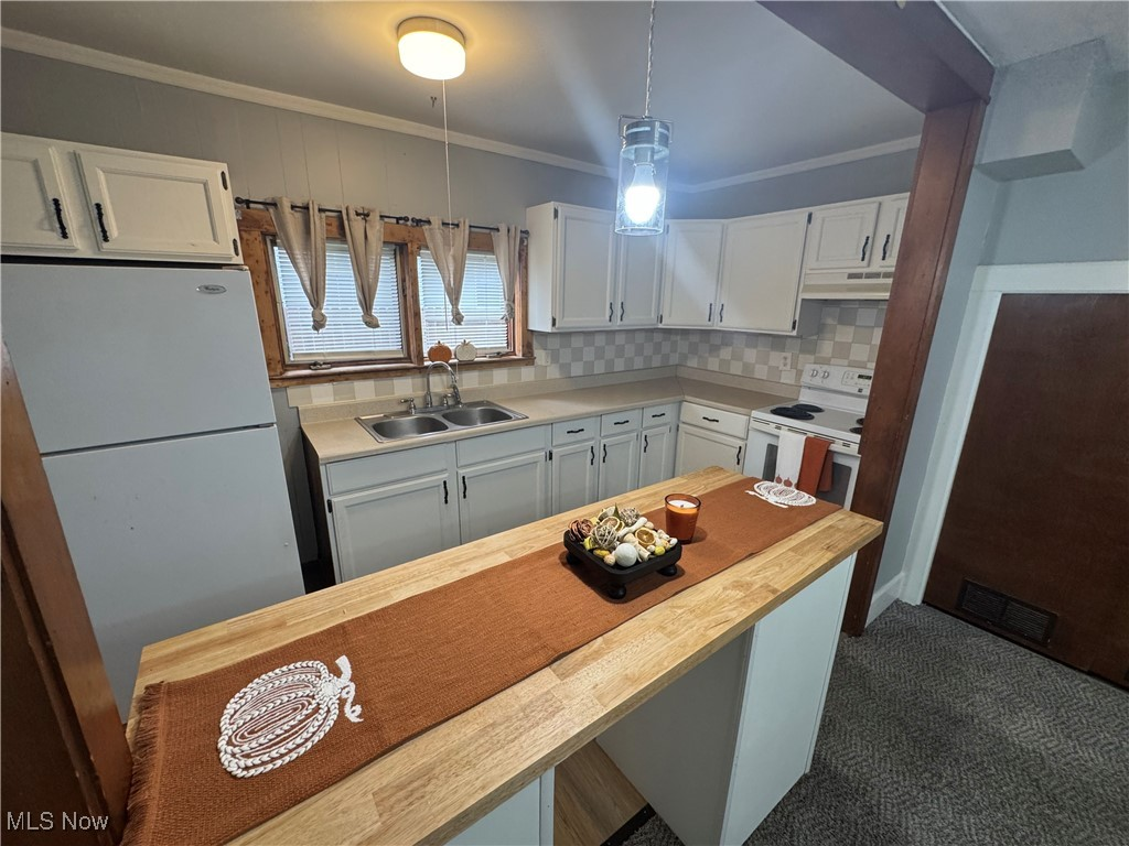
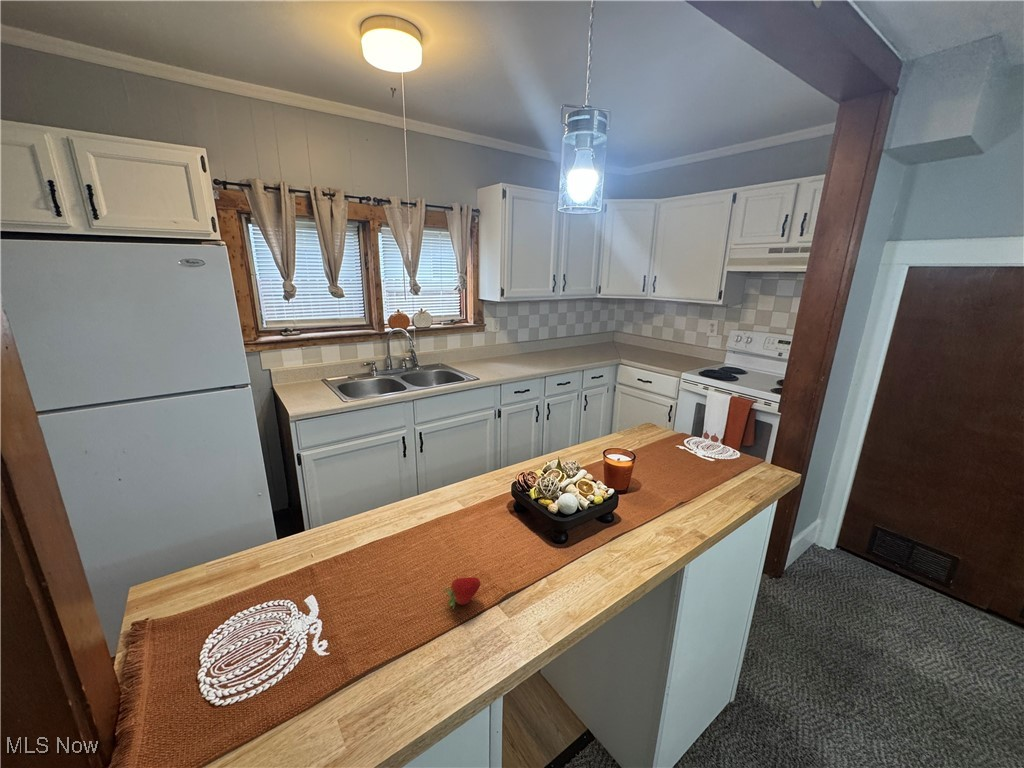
+ fruit [443,576,482,610]
